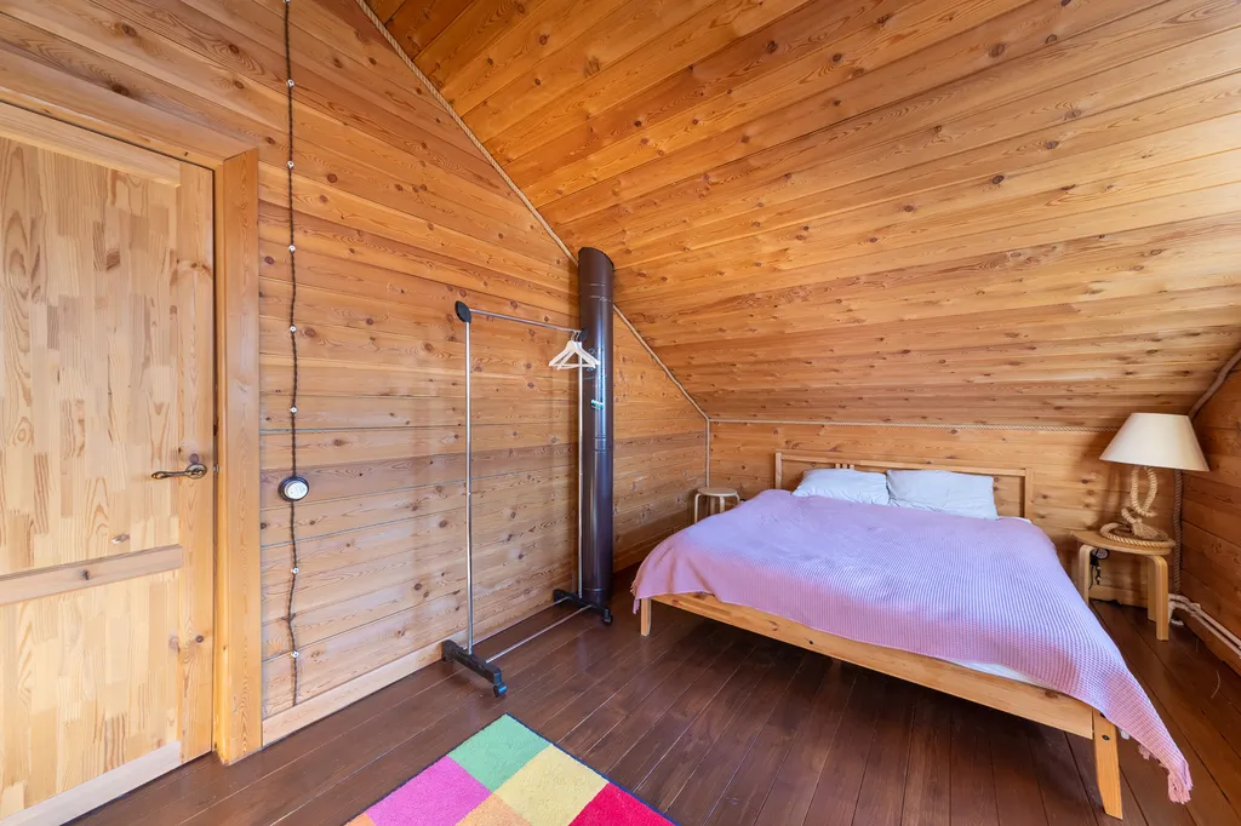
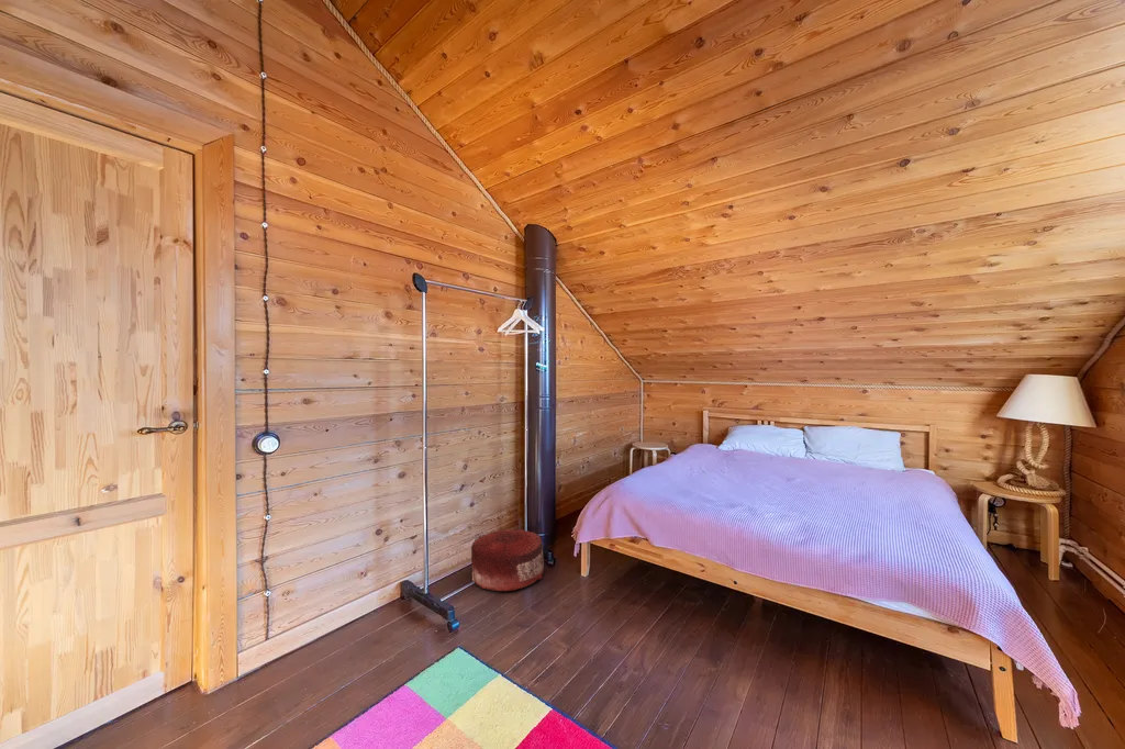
+ pouf [470,528,545,592]
